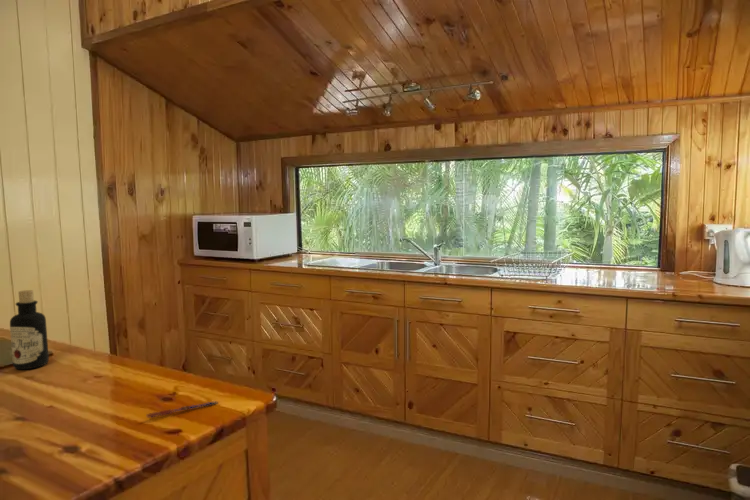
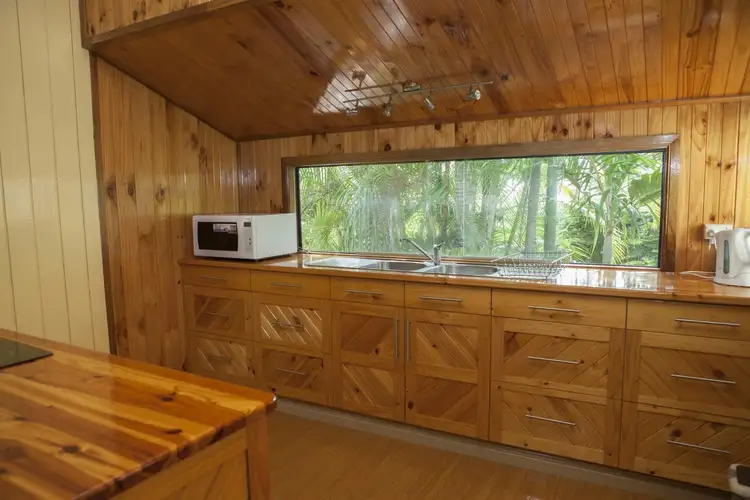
- bottle [9,289,50,370]
- pen [146,400,218,419]
